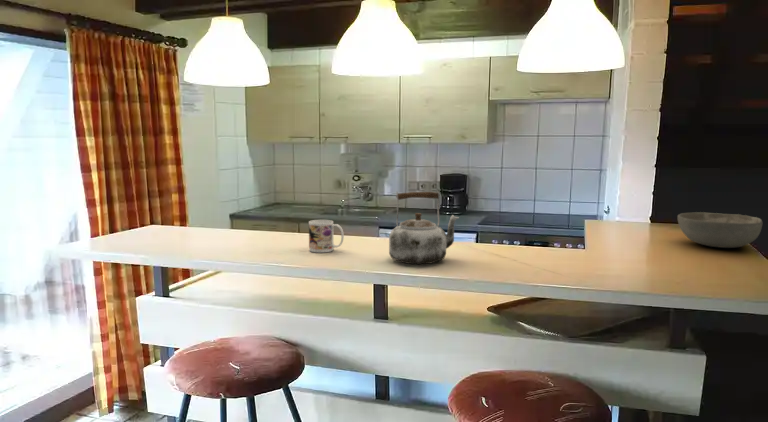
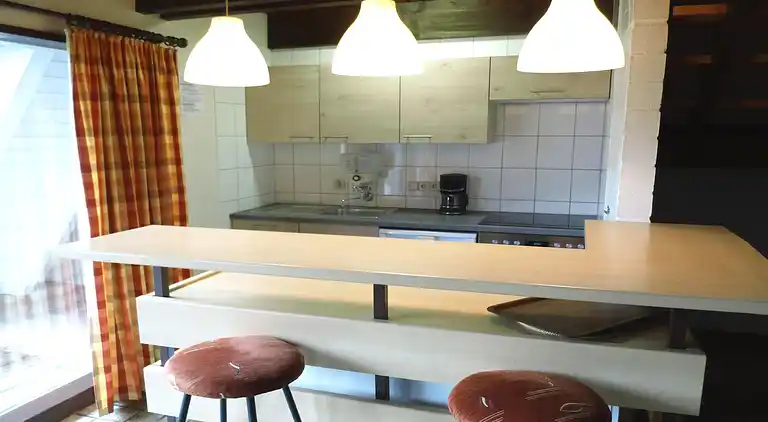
- mug [308,219,345,253]
- kettle [388,190,460,265]
- bowl [676,211,763,249]
